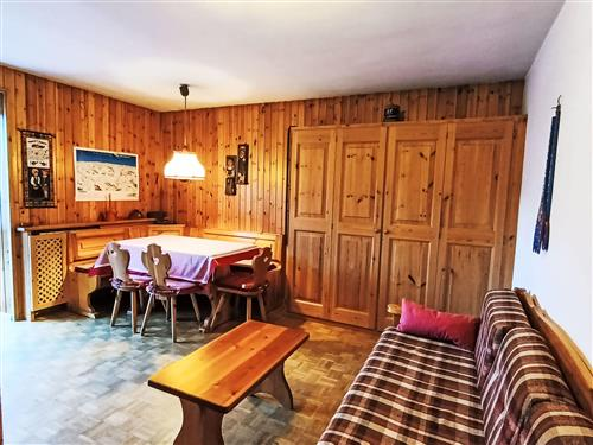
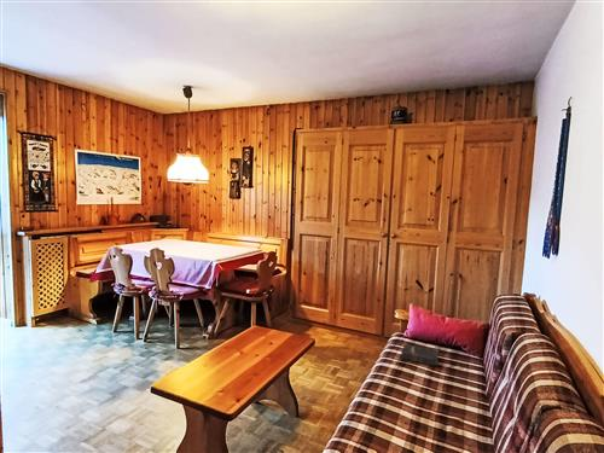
+ hardback book [400,342,440,367]
